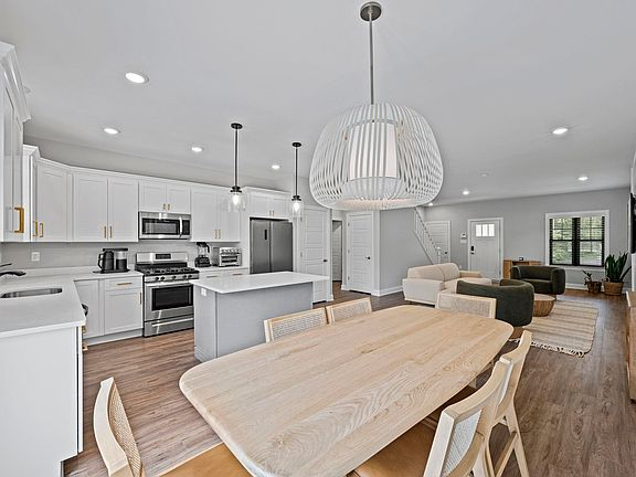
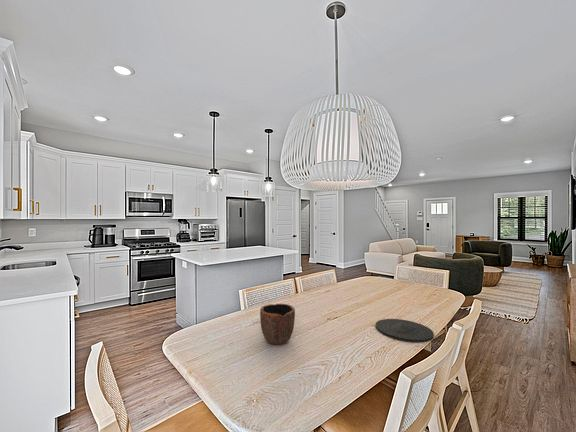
+ bowl [259,303,296,346]
+ plate [375,318,435,343]
